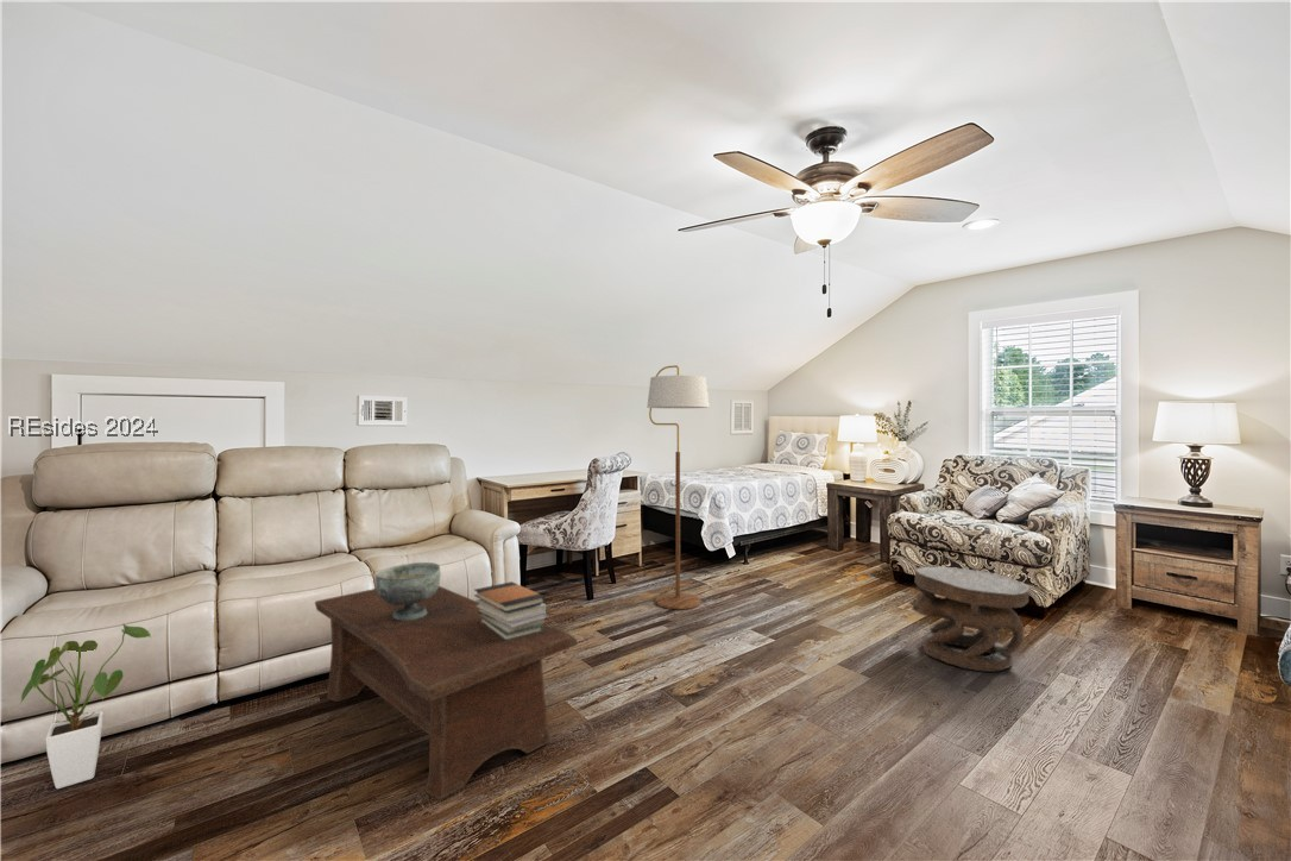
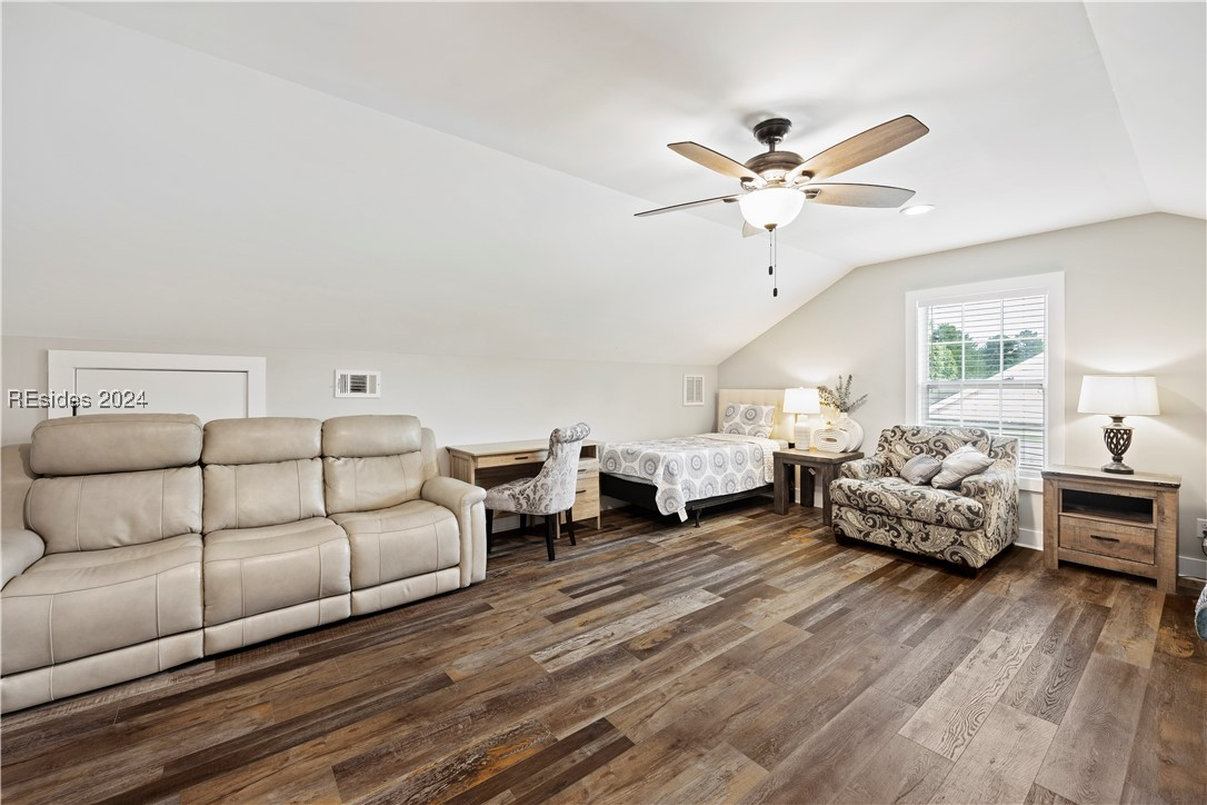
- carved stool [908,566,1031,673]
- house plant [18,623,152,790]
- floor lamp [646,364,710,610]
- book stack [473,580,547,641]
- decorative bowl [374,561,441,621]
- coffee table [314,585,579,802]
